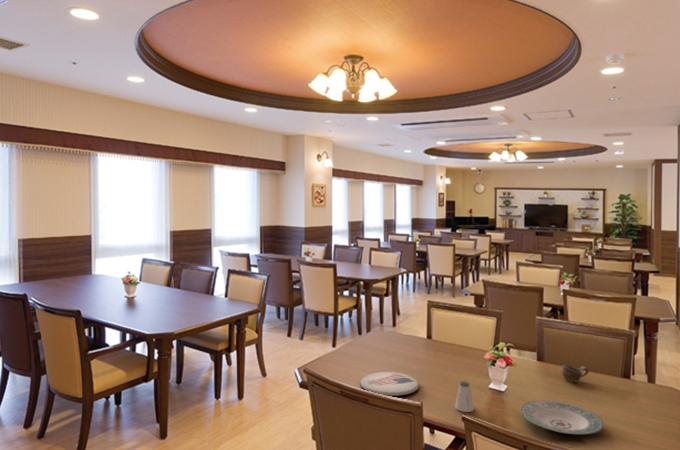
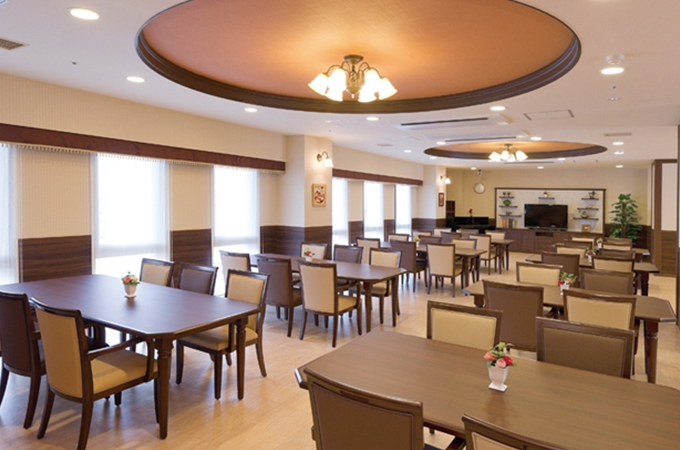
- plate [359,371,420,397]
- cup [561,364,590,383]
- saltshaker [454,380,475,413]
- plate [520,400,605,435]
